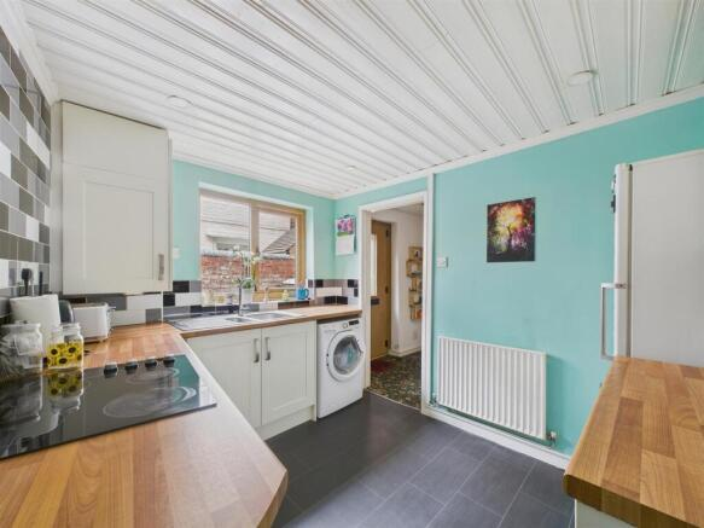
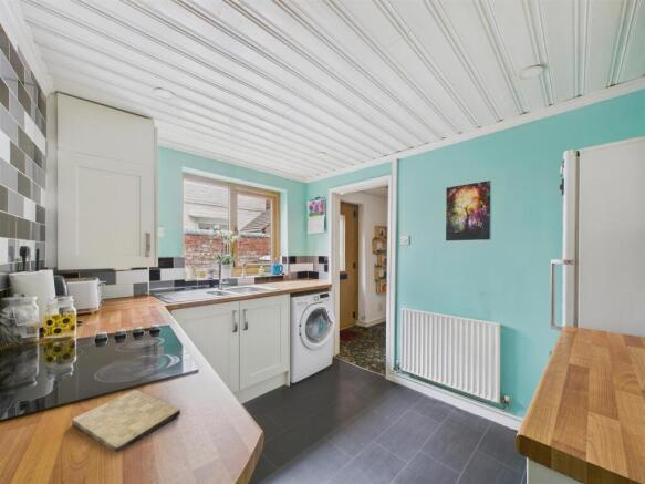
+ cutting board [71,389,181,453]
